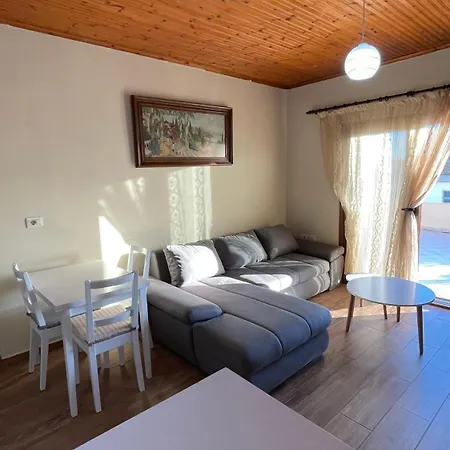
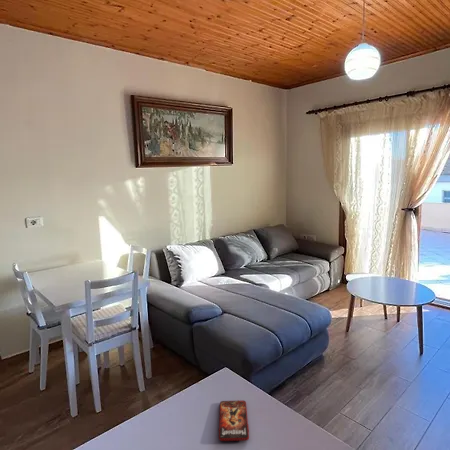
+ smartphone [218,400,250,442]
